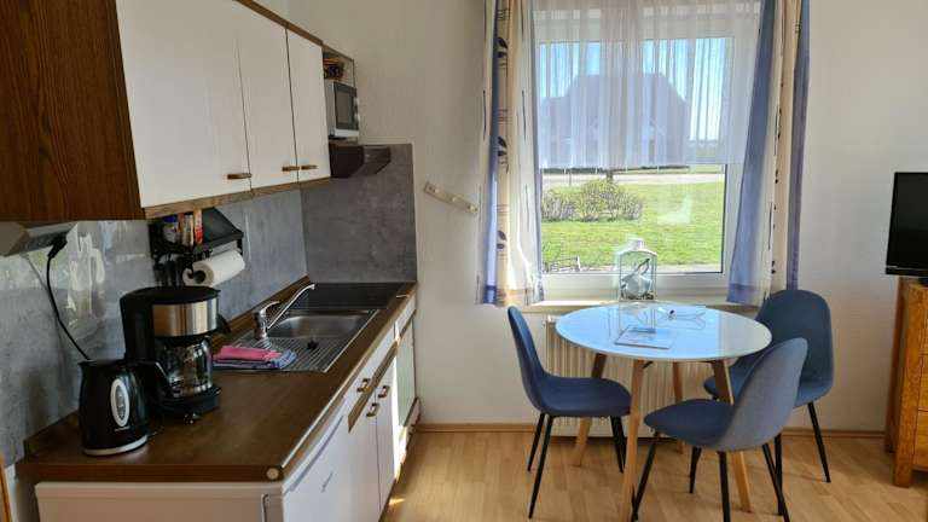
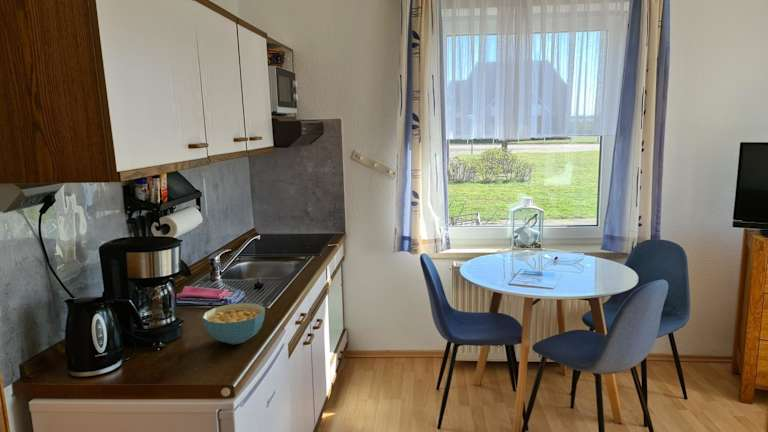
+ cereal bowl [202,302,266,345]
